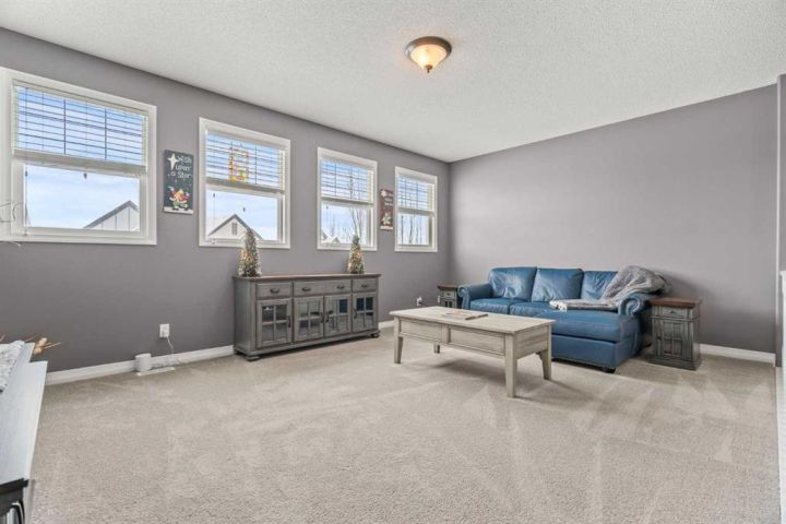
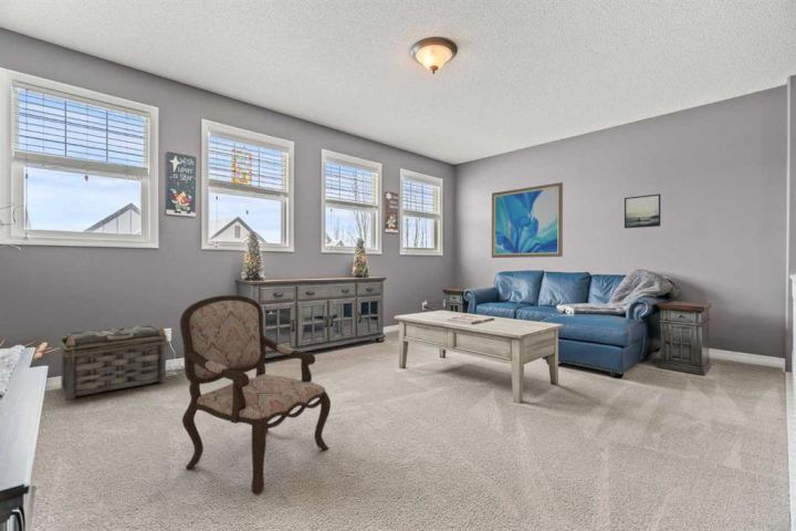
+ armchair [179,294,332,496]
+ basket [59,323,170,400]
+ wall art [491,181,564,259]
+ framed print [624,192,661,229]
